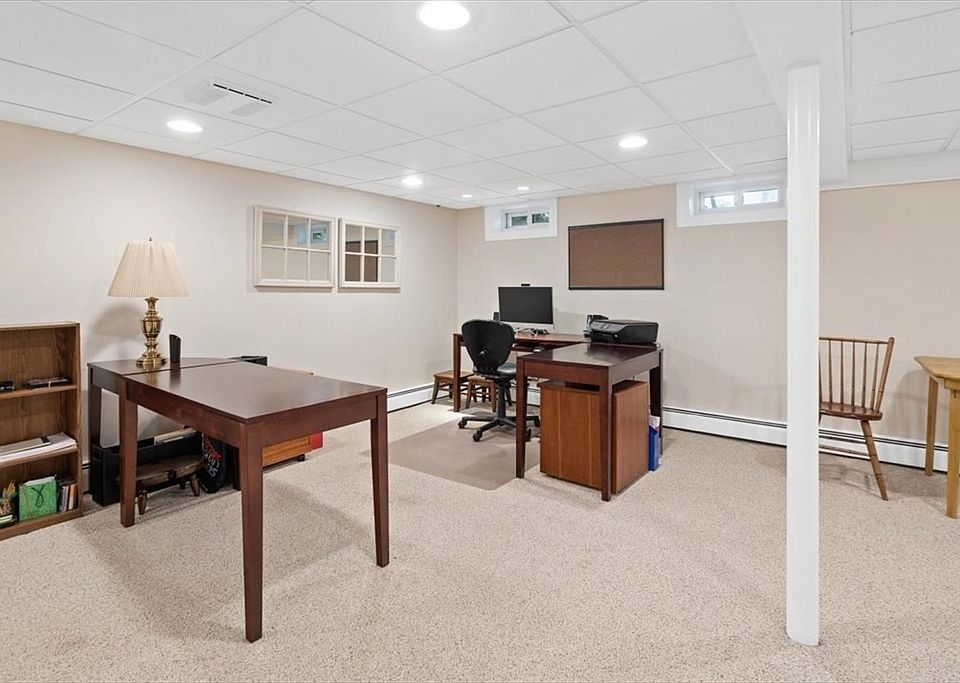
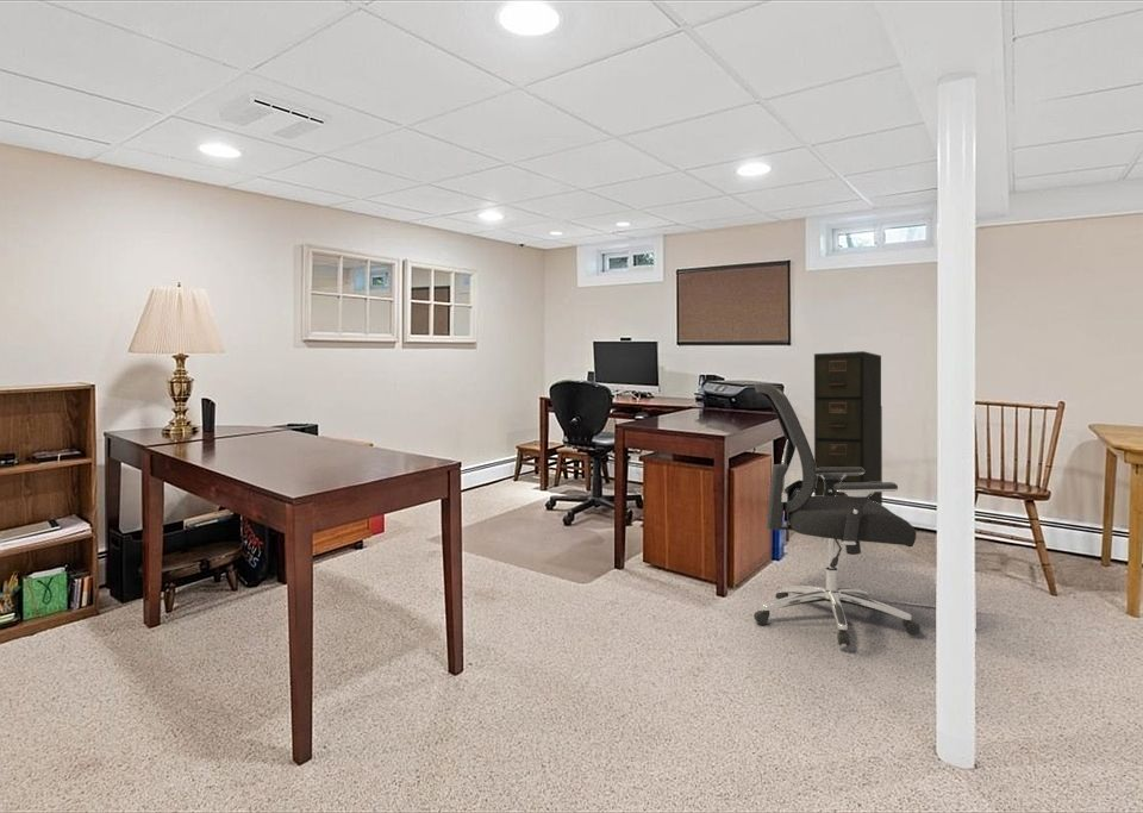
+ filing cabinet [813,350,883,506]
+ chair [752,382,922,648]
